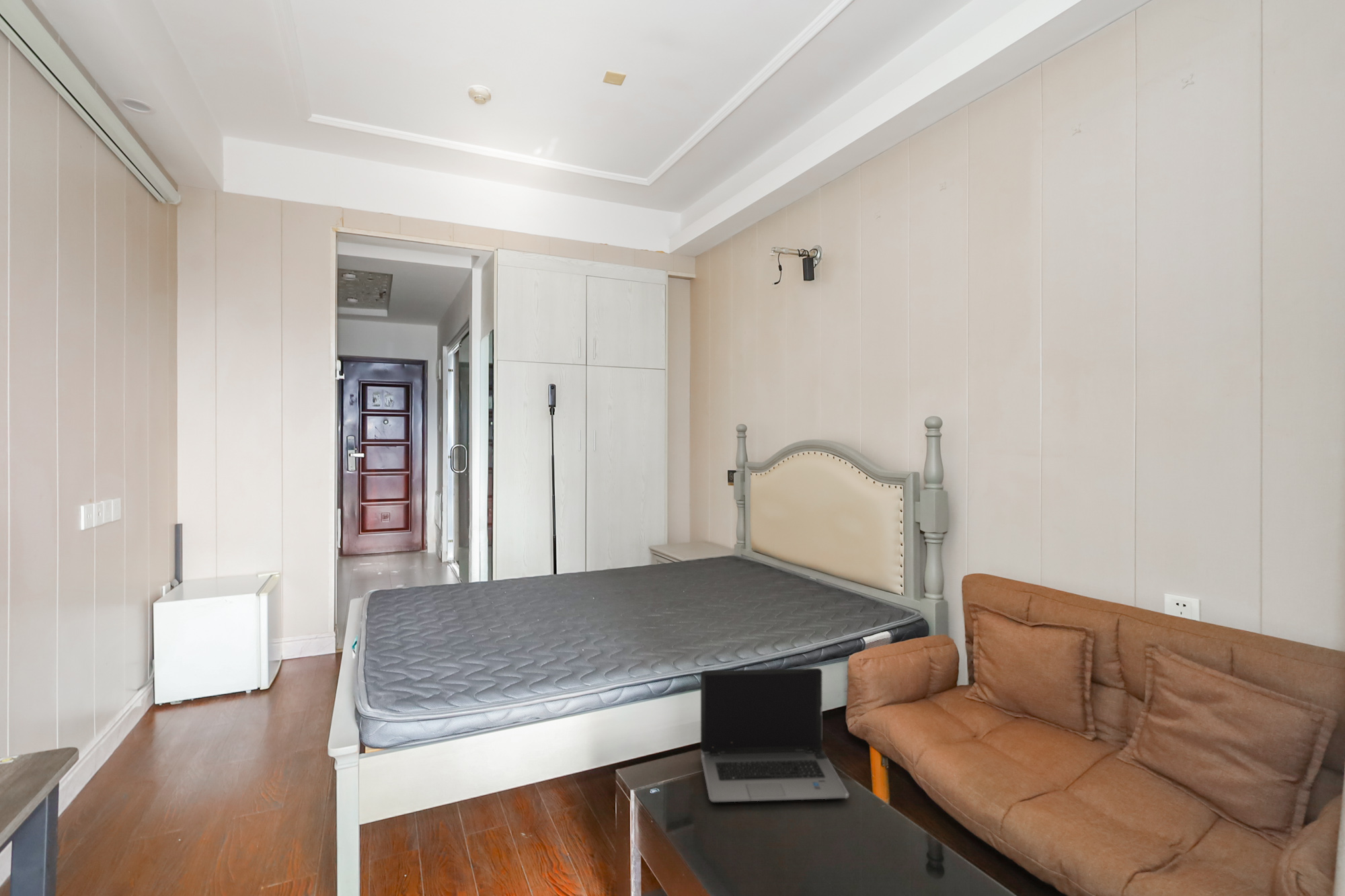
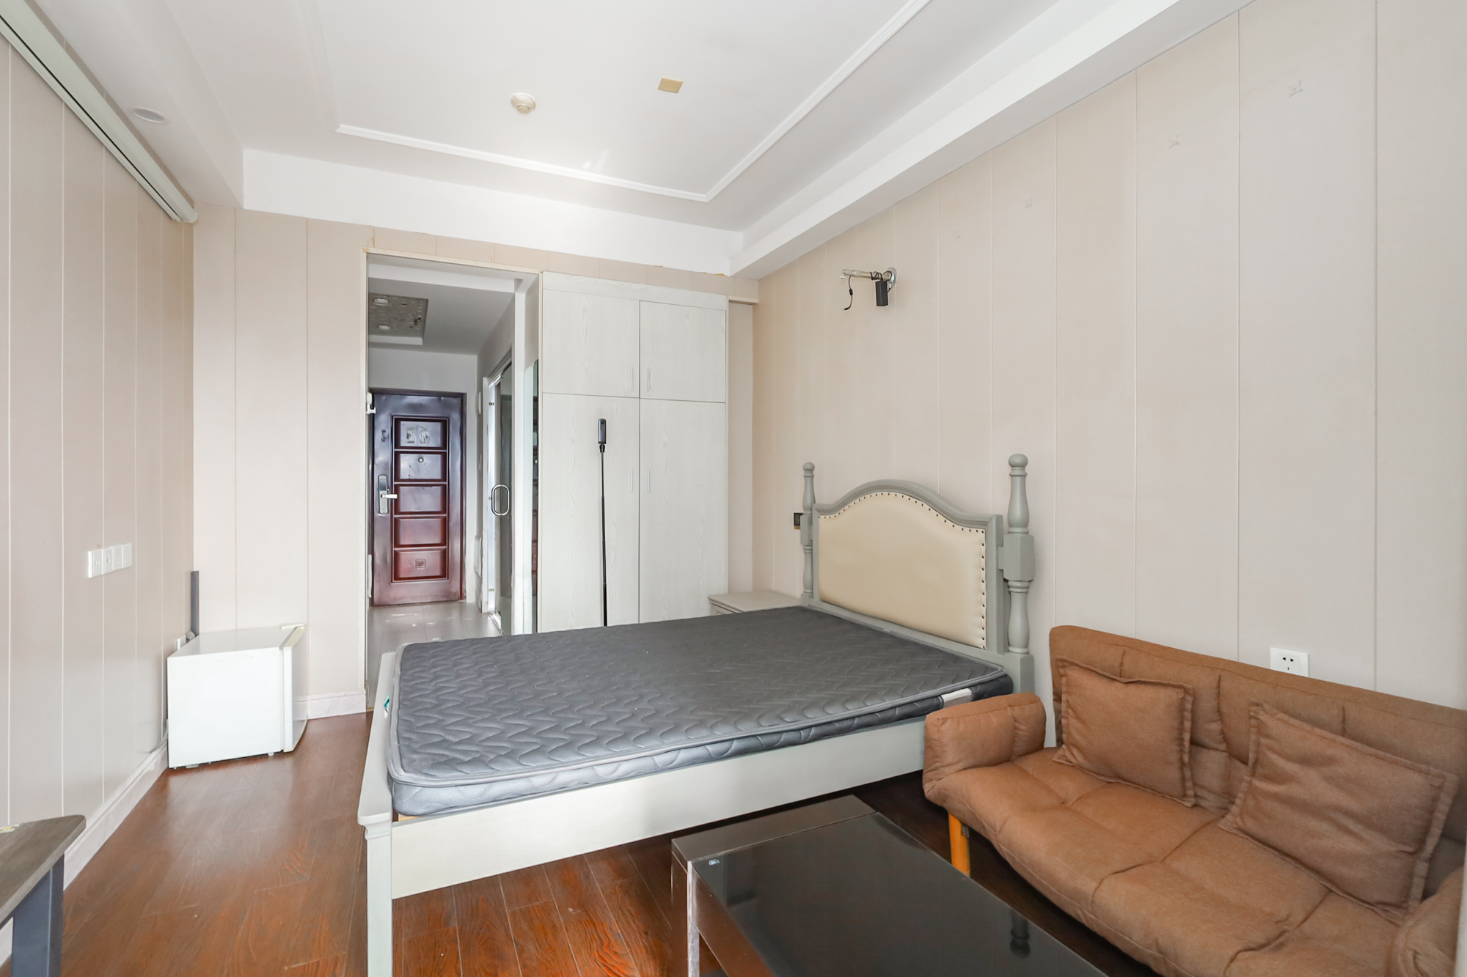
- laptop computer [700,667,850,803]
